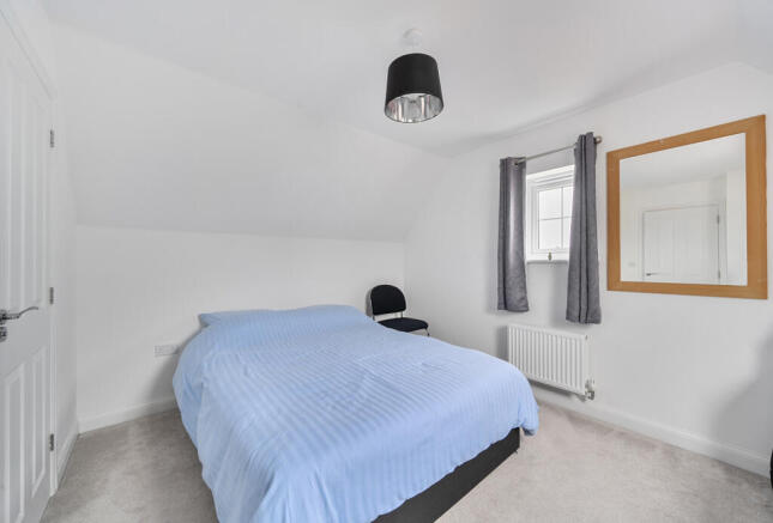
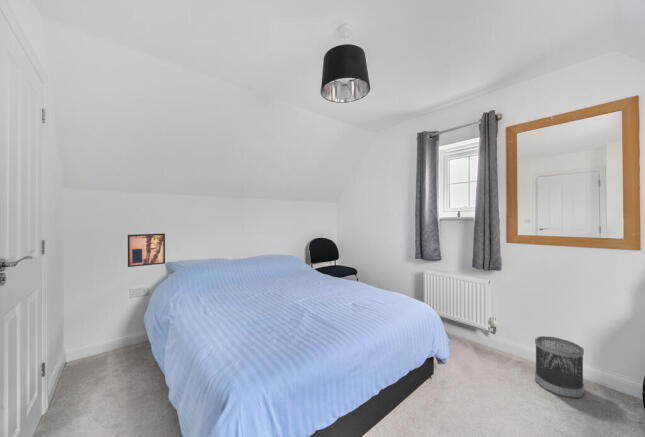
+ wall art [127,233,166,268]
+ wastebasket [534,335,585,399]
